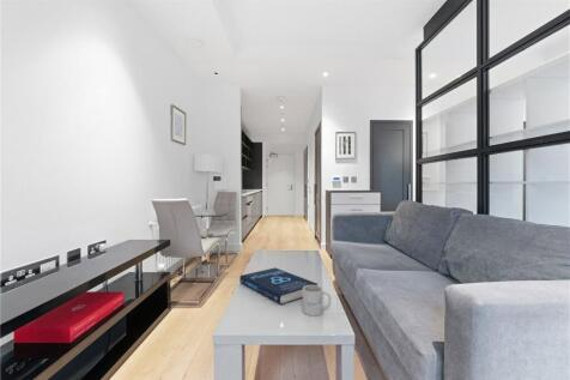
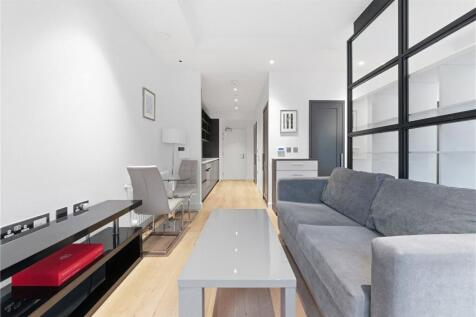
- book [238,266,319,306]
- mug [302,284,332,316]
